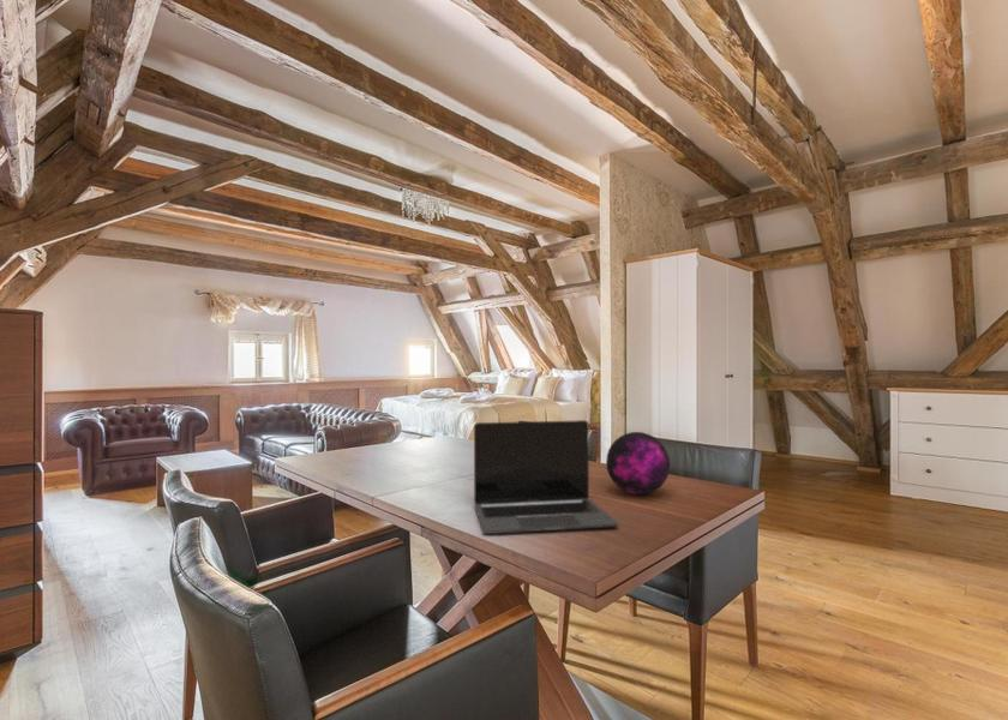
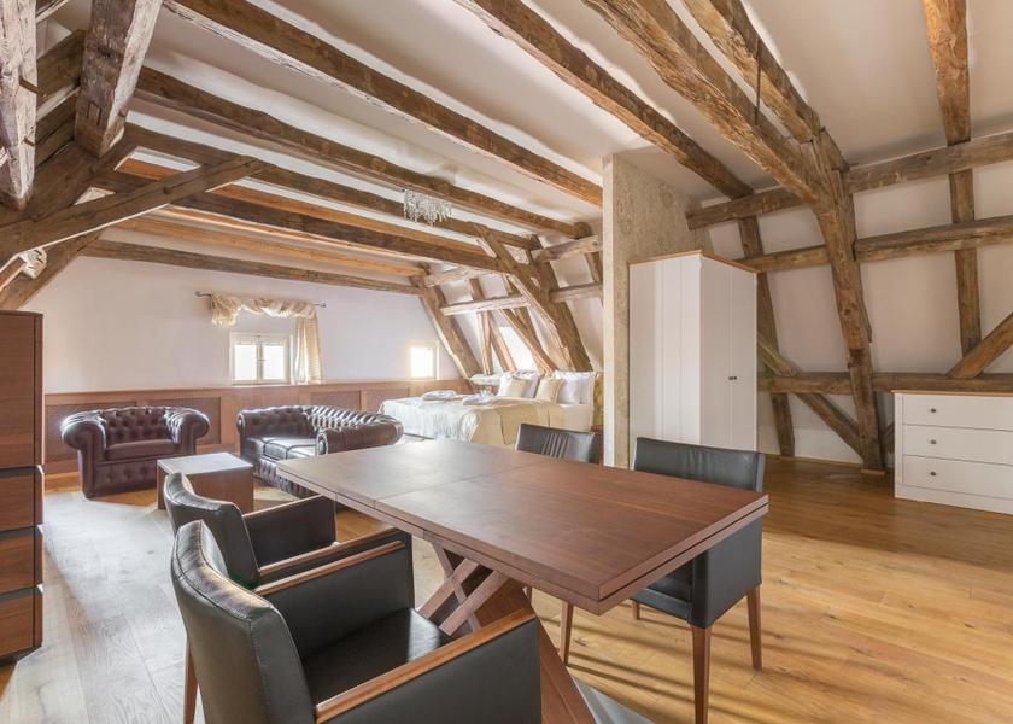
- laptop [473,419,619,535]
- decorative orb [605,431,671,496]
